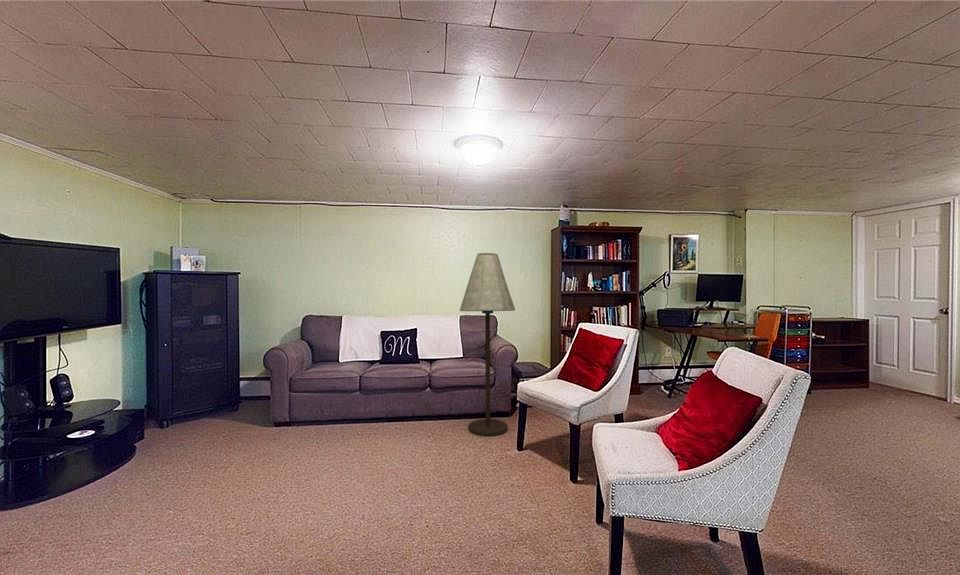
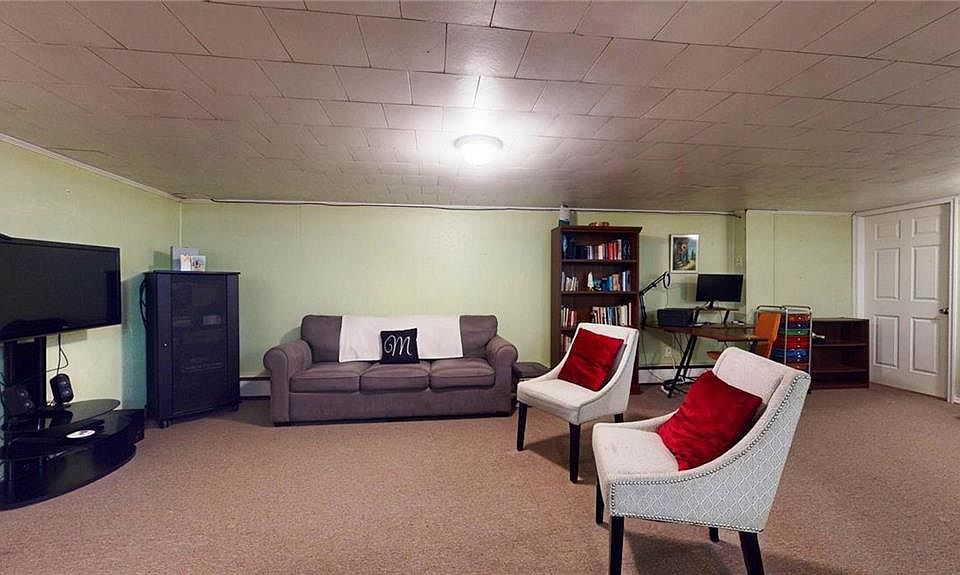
- floor lamp [459,252,516,437]
